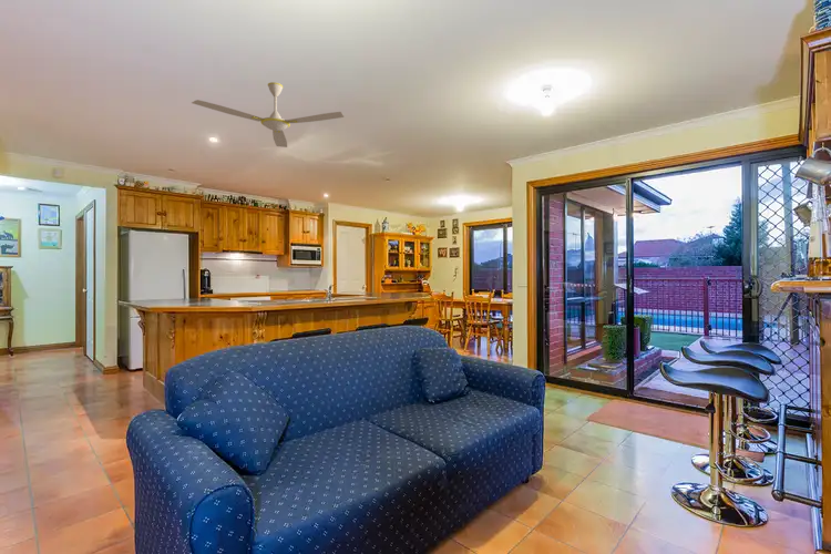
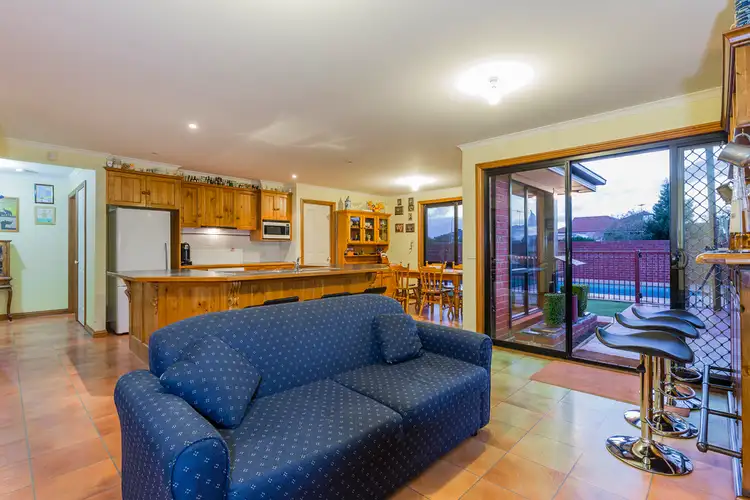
- ceiling fan [191,81,345,148]
